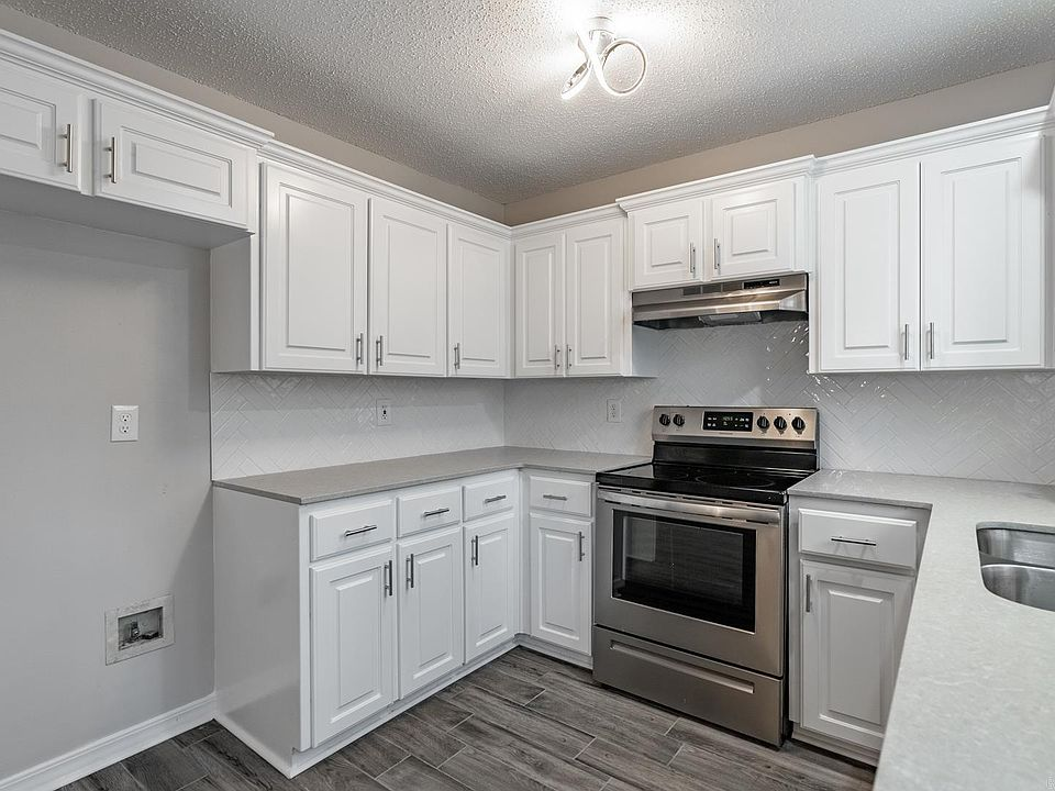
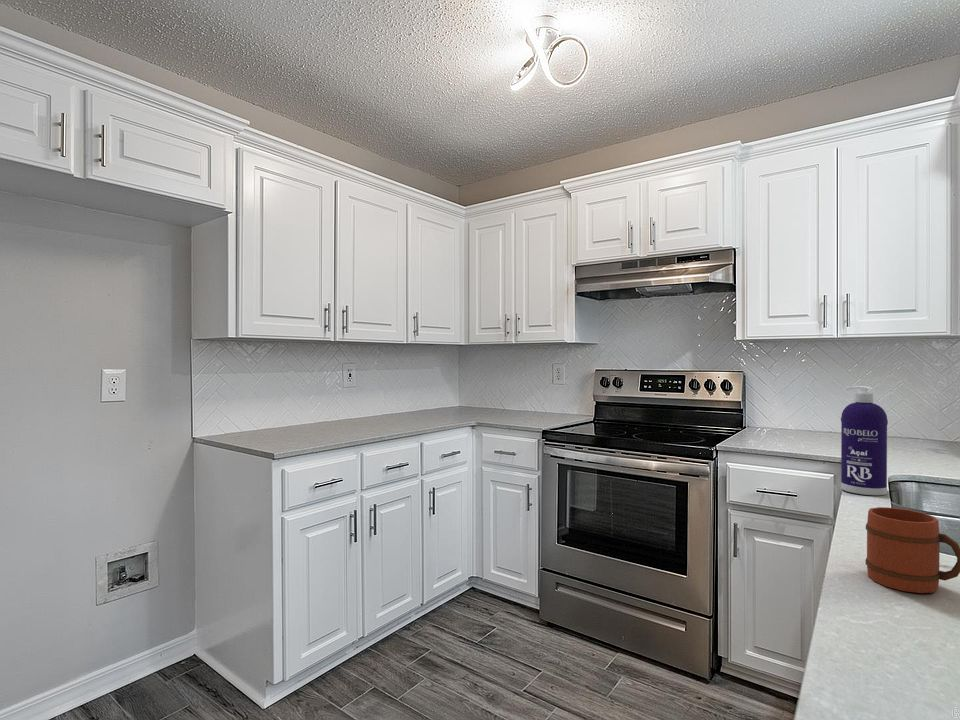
+ mug [865,506,960,594]
+ spray bottle [840,385,889,496]
